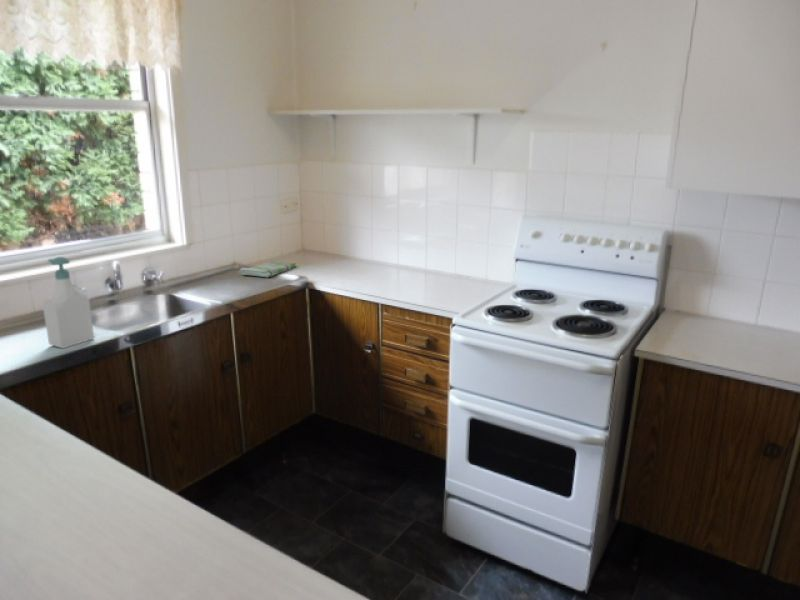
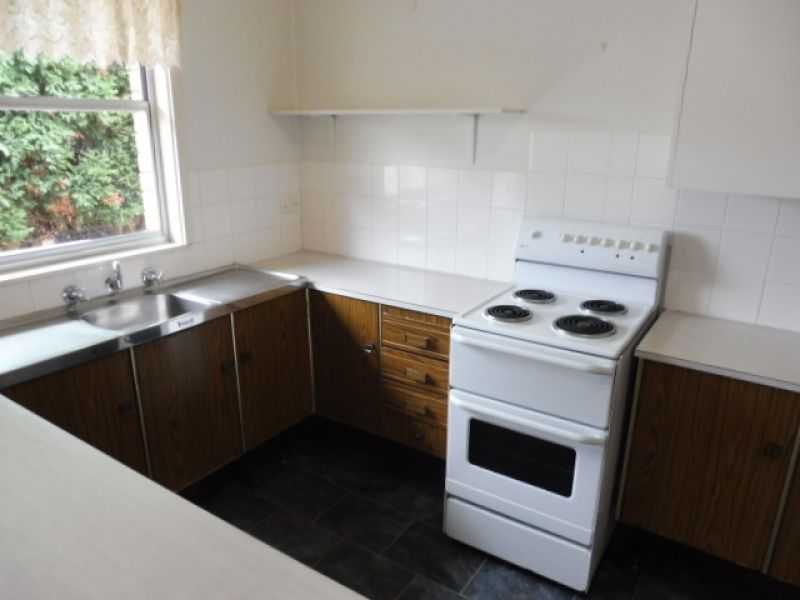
- soap bottle [42,256,95,350]
- dish towel [238,260,297,278]
